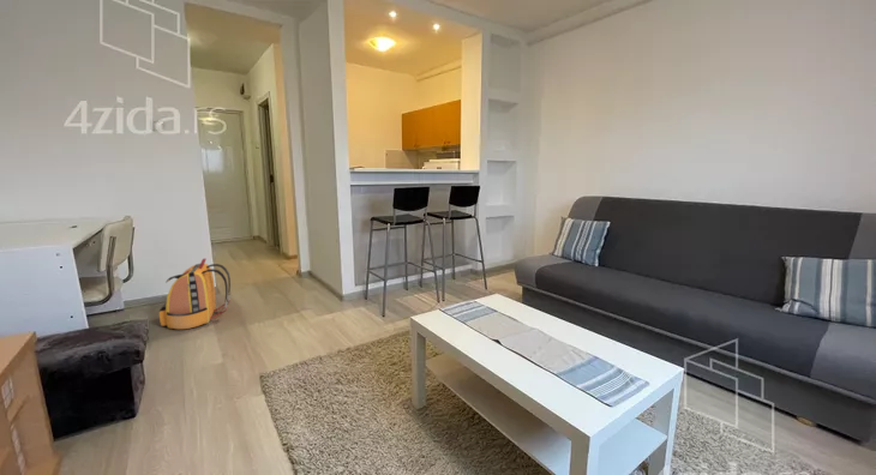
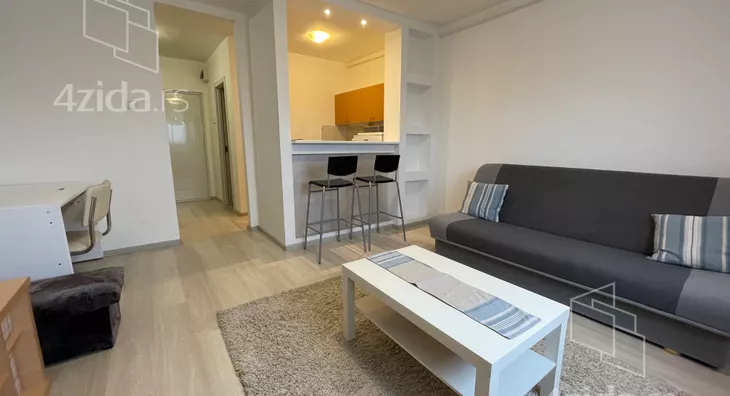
- backpack [158,258,232,330]
